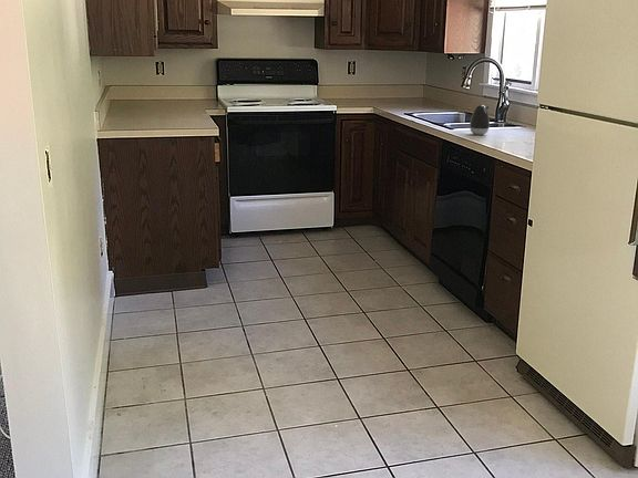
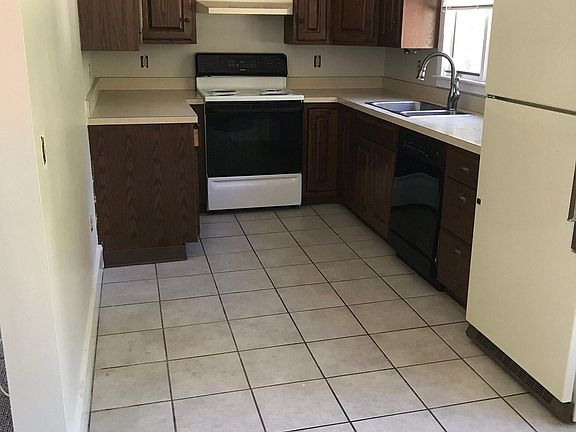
- pump dispenser [469,104,491,136]
